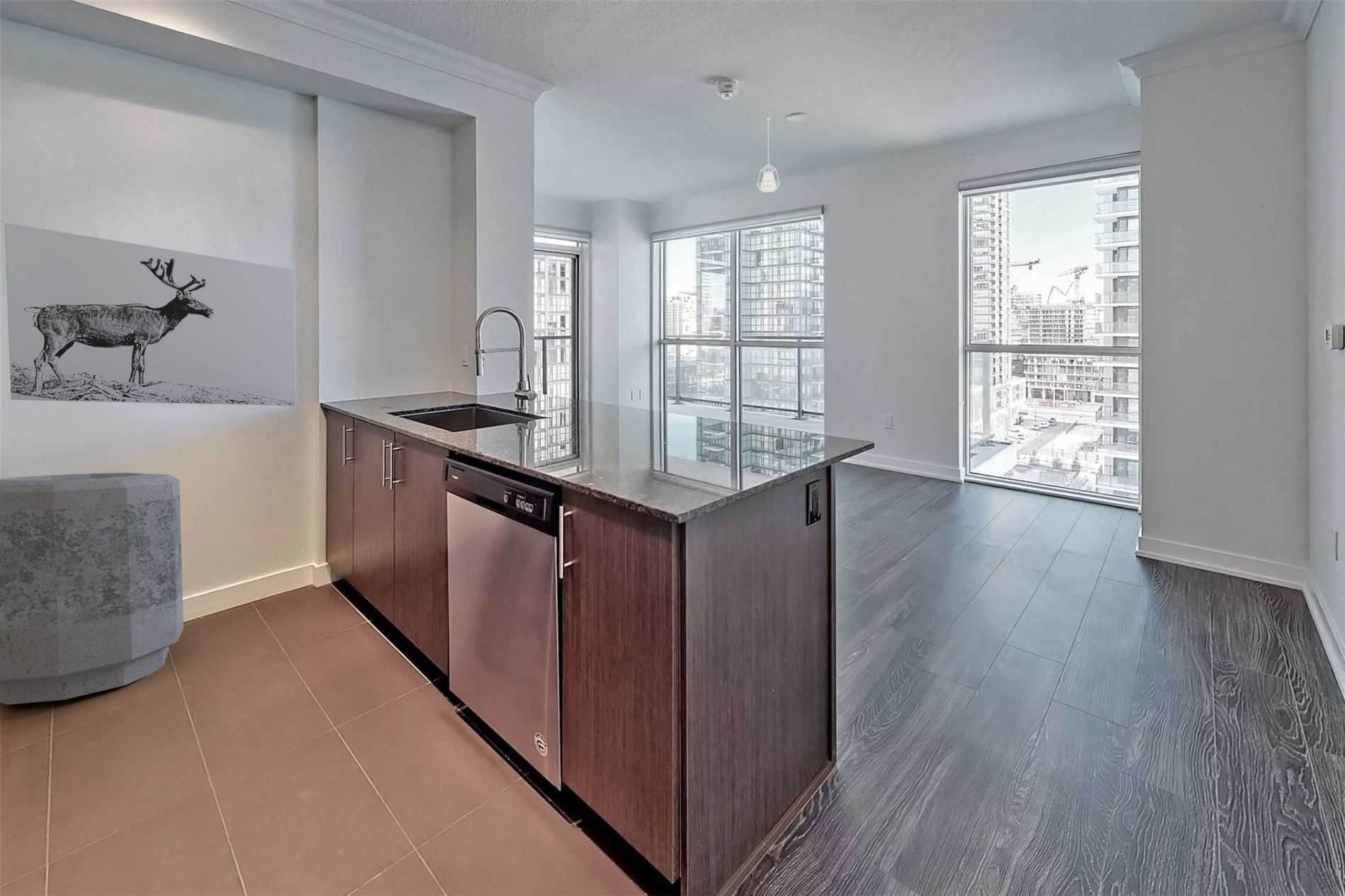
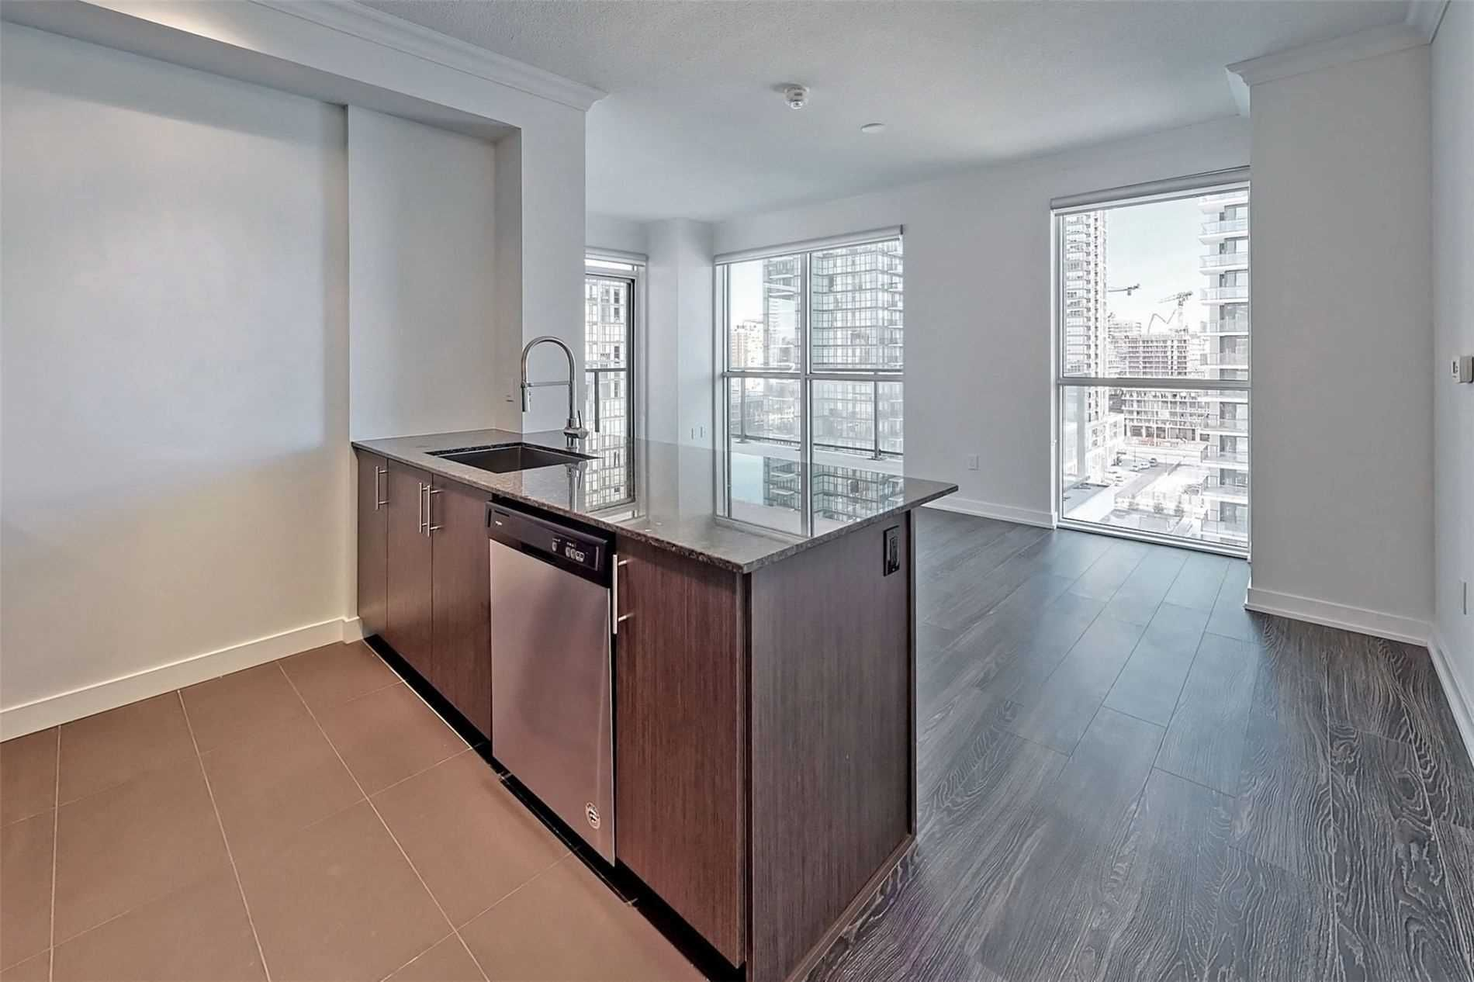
- trash can [0,472,184,706]
- pendant lamp [756,117,781,193]
- wall art [4,222,297,406]
